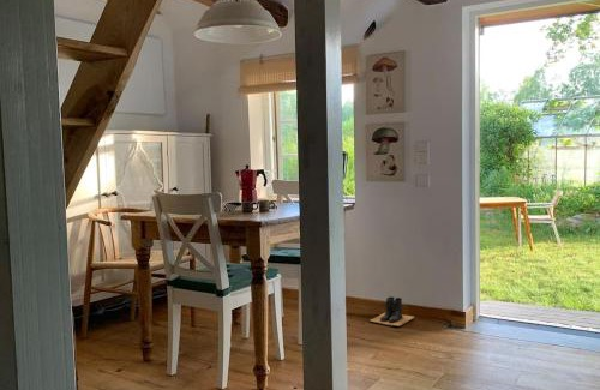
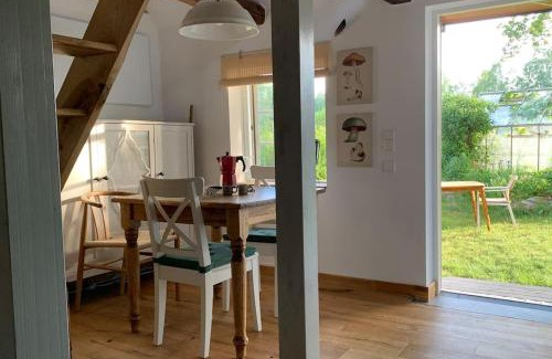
- boots [368,295,415,328]
